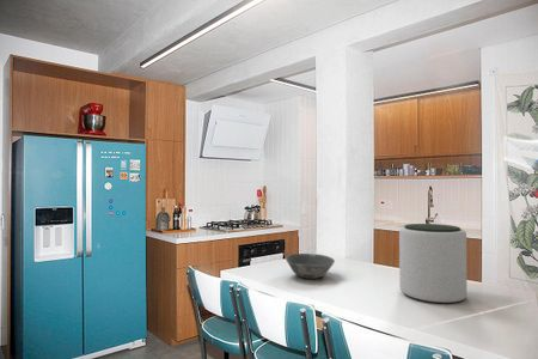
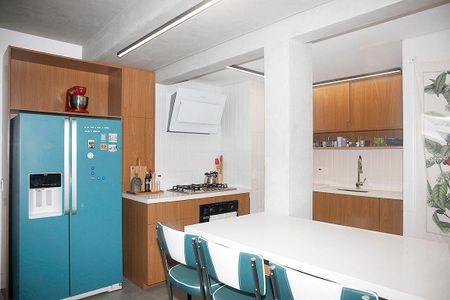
- bowl [285,252,336,280]
- plant pot [398,223,469,304]
